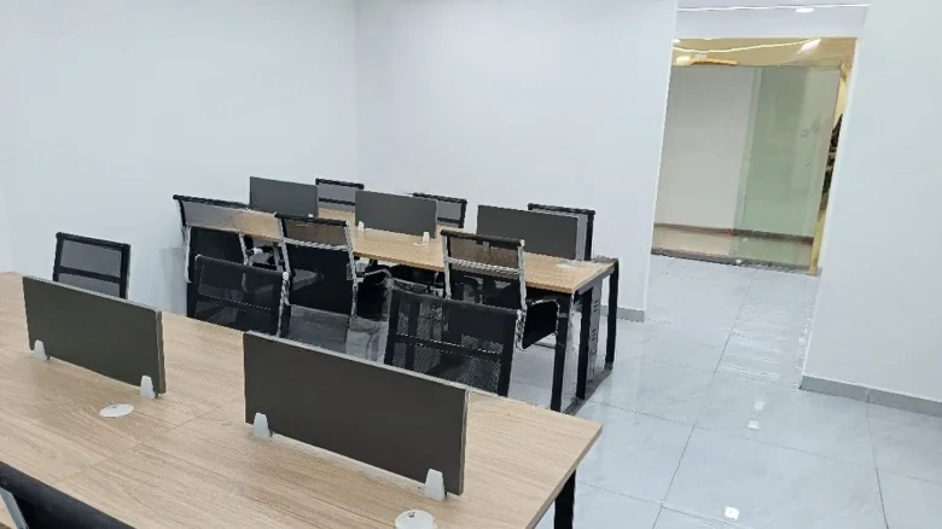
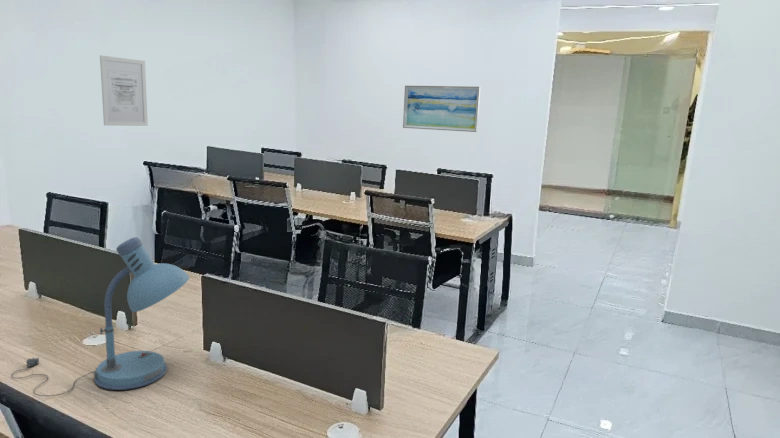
+ wall art [402,85,482,133]
+ wall art [99,54,149,127]
+ desk lamp [10,236,191,397]
